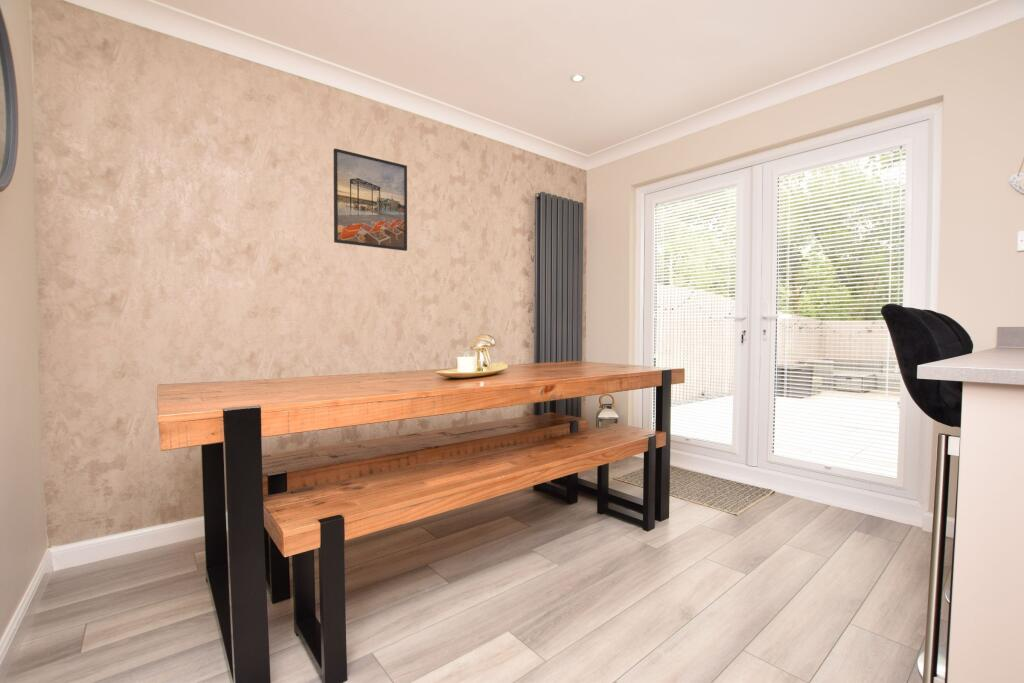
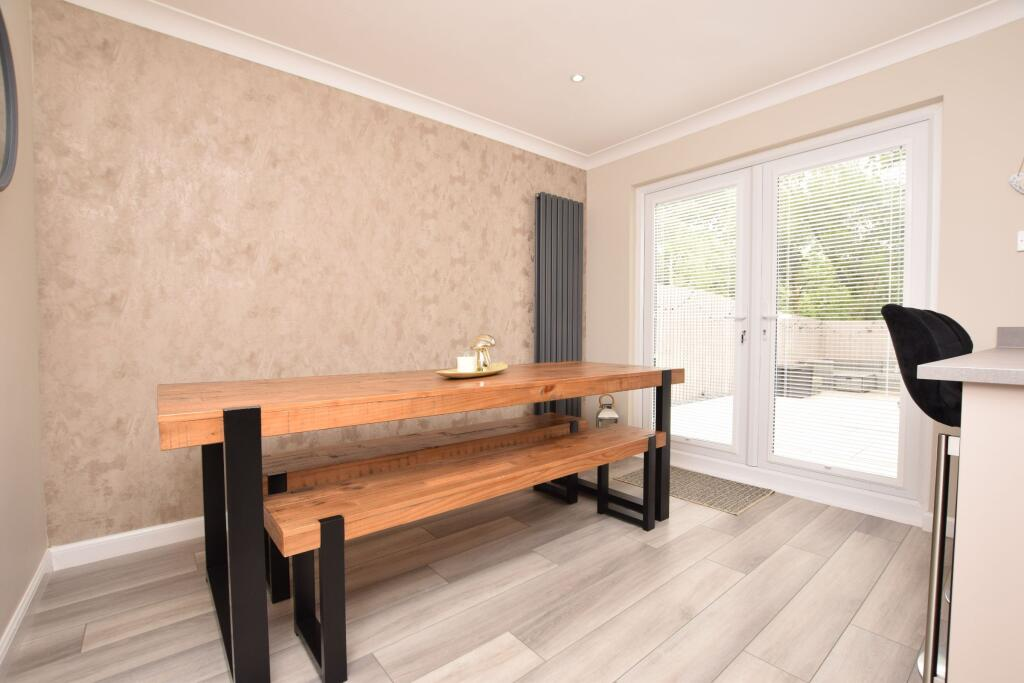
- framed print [332,147,408,252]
